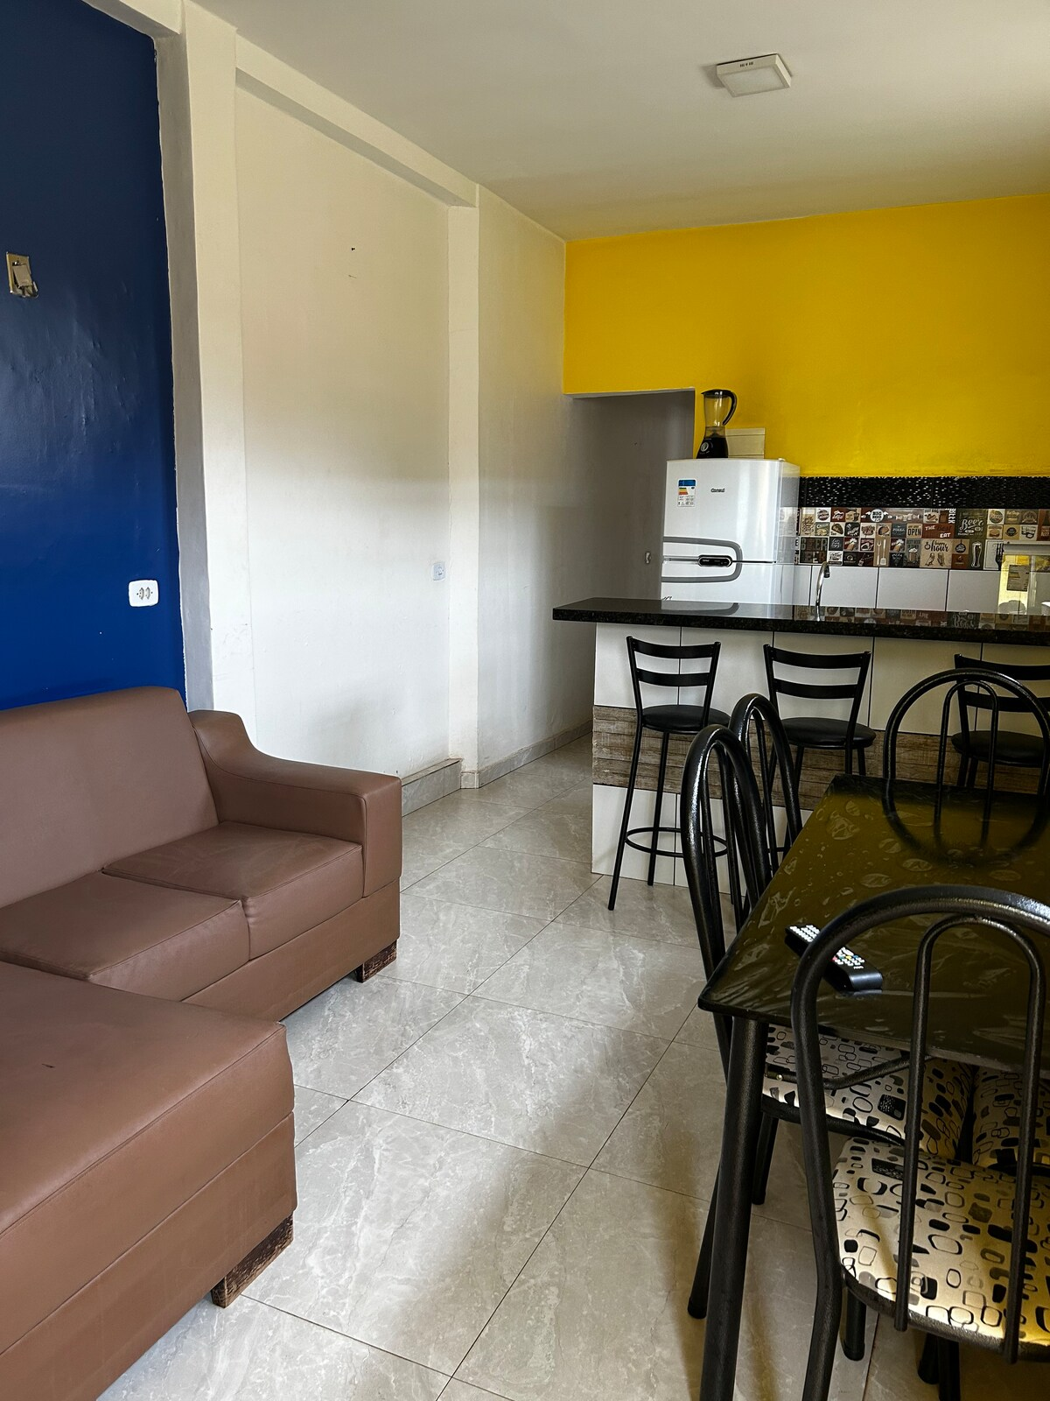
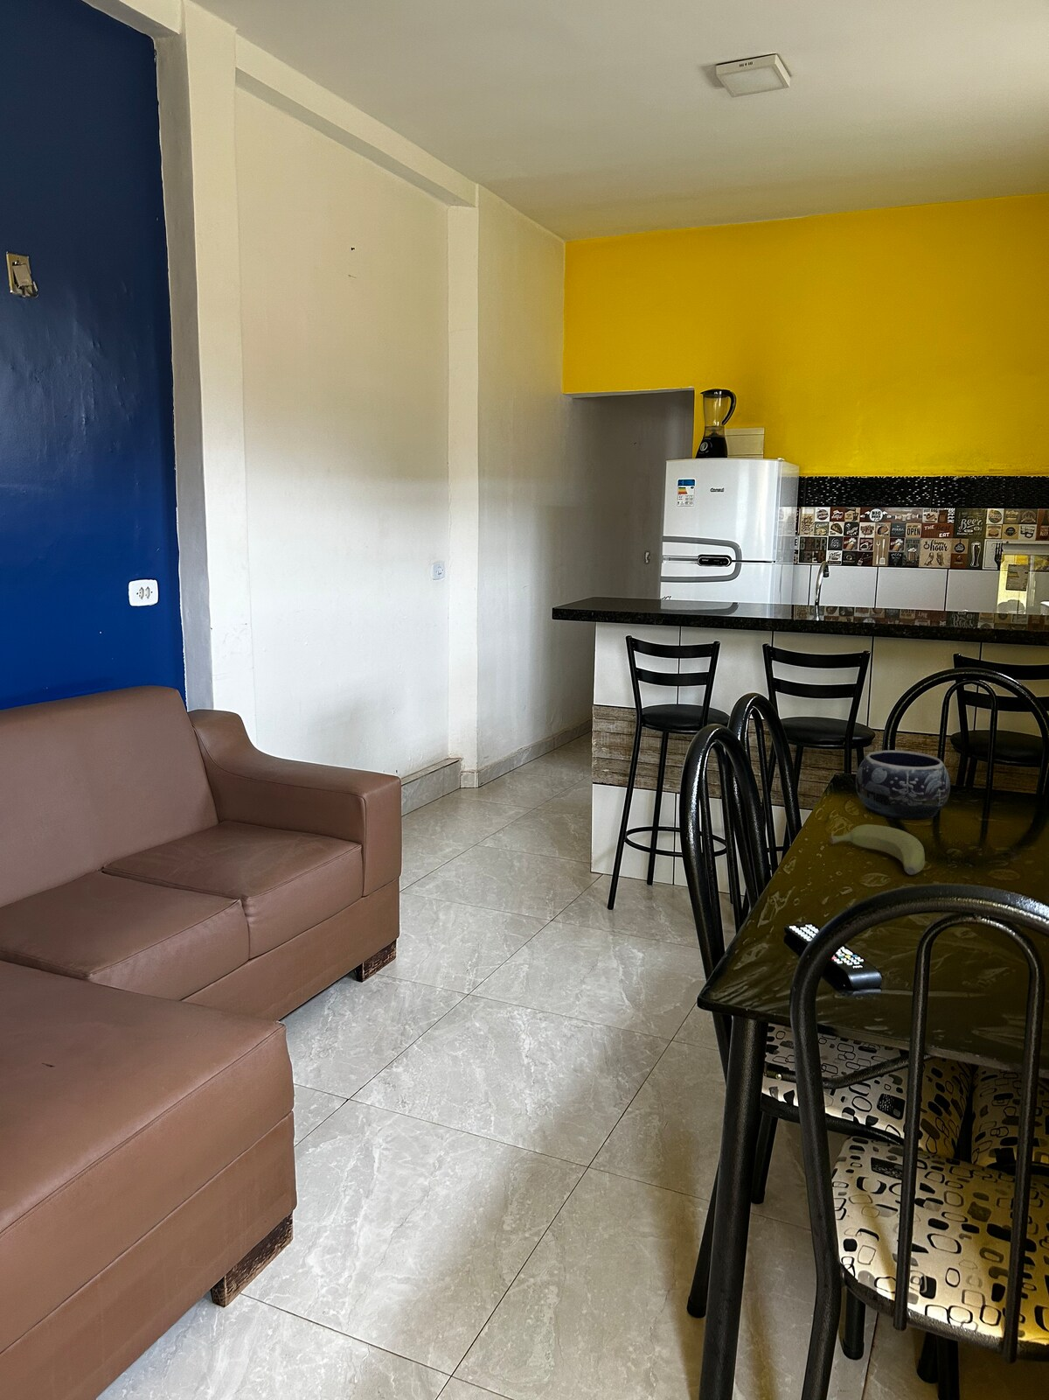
+ decorative bowl [855,750,951,820]
+ banana [829,823,926,876]
